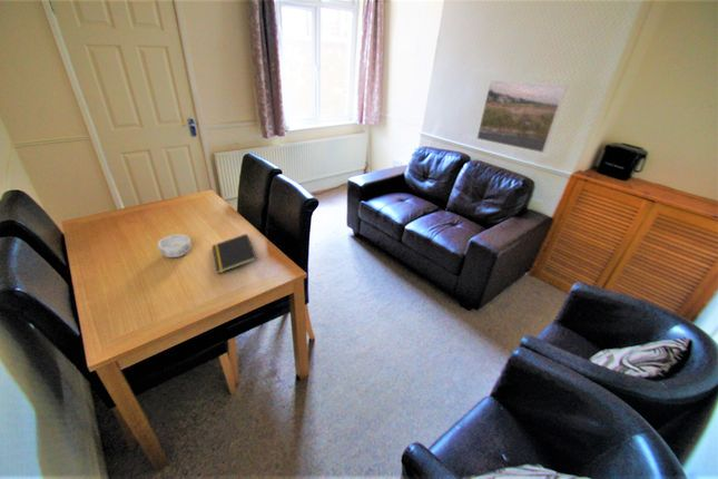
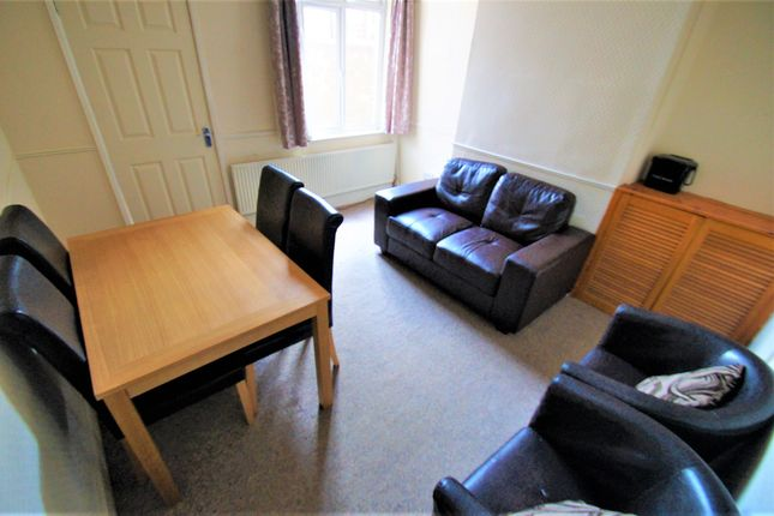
- decorative bowl [157,234,191,258]
- notepad [212,233,258,274]
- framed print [475,79,569,154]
